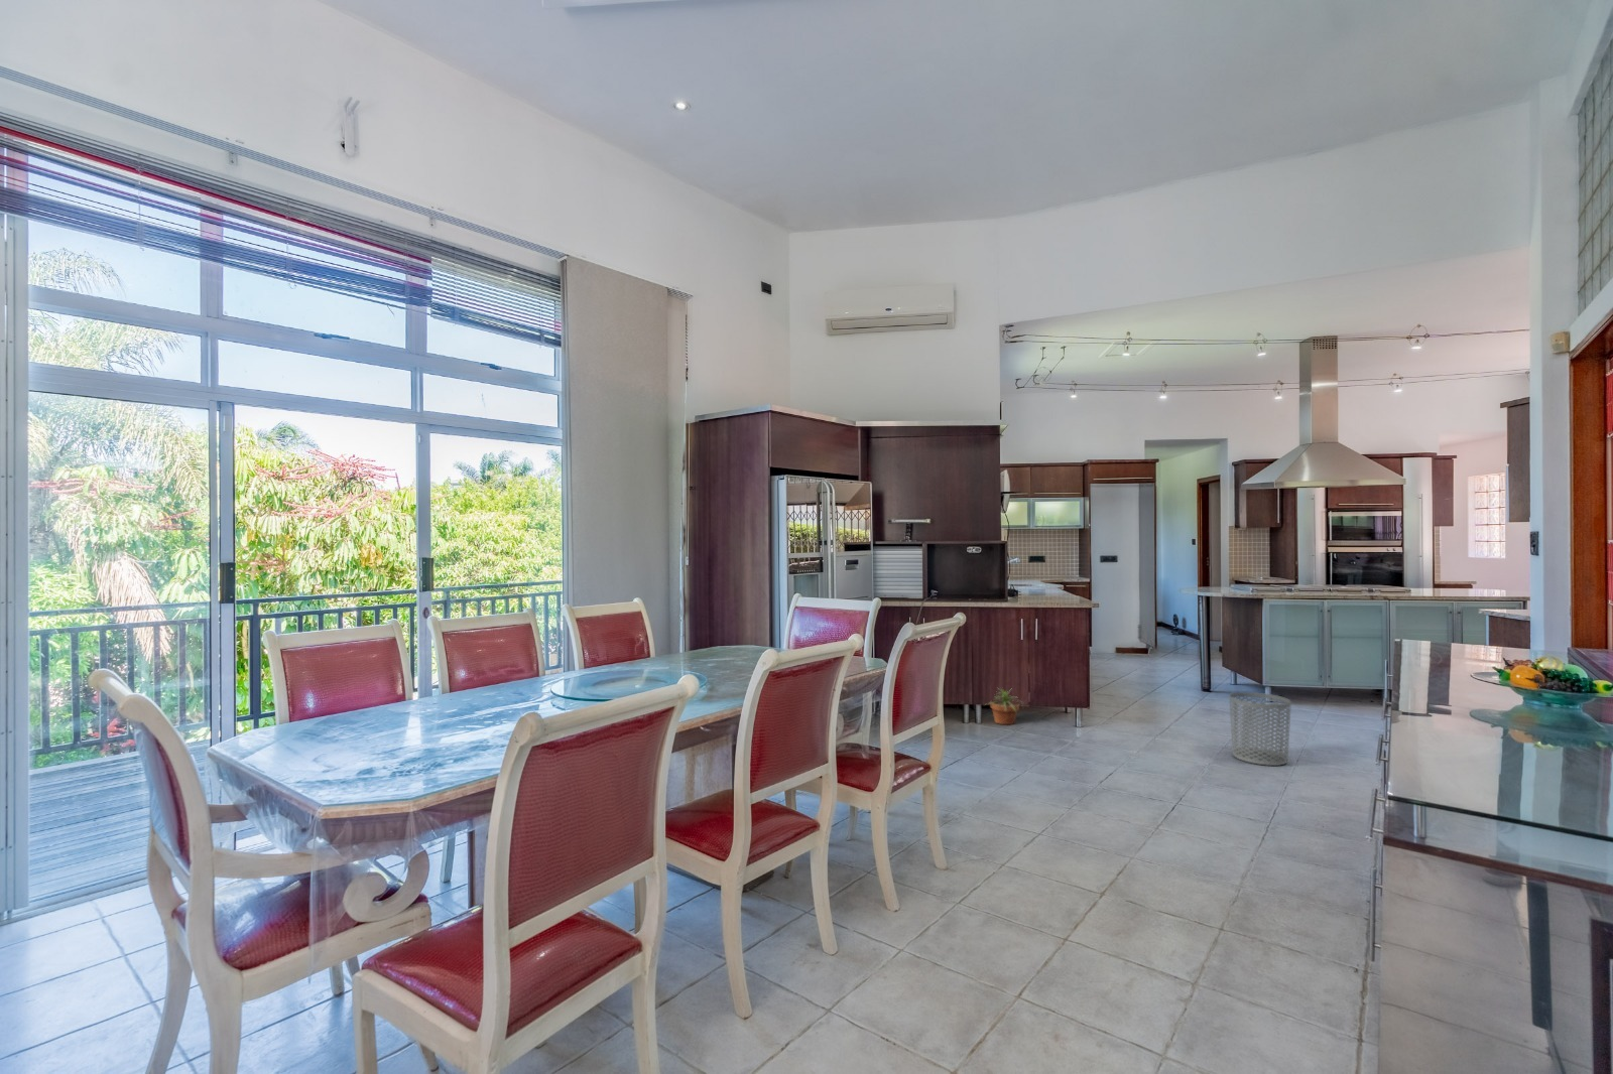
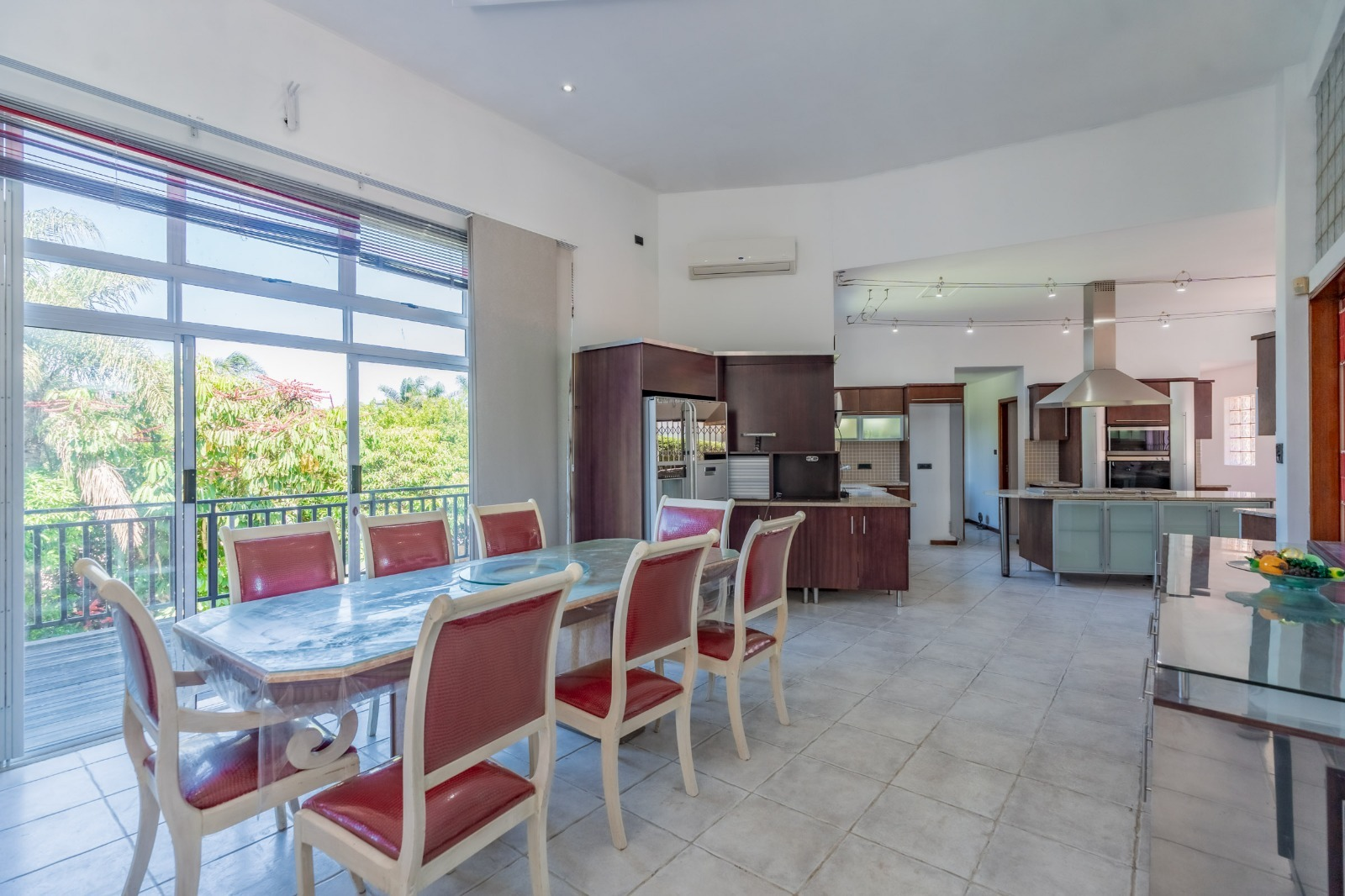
- waste bin [1228,692,1292,767]
- potted plant [983,688,1025,725]
